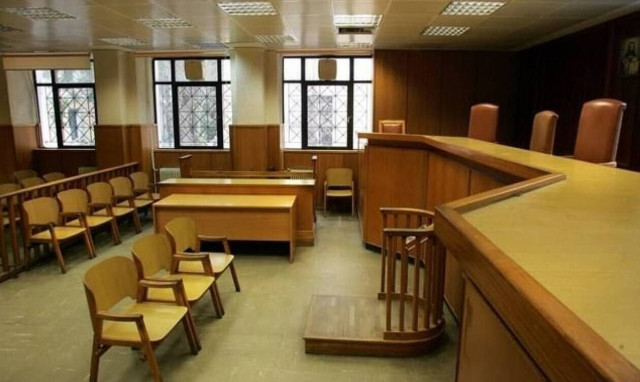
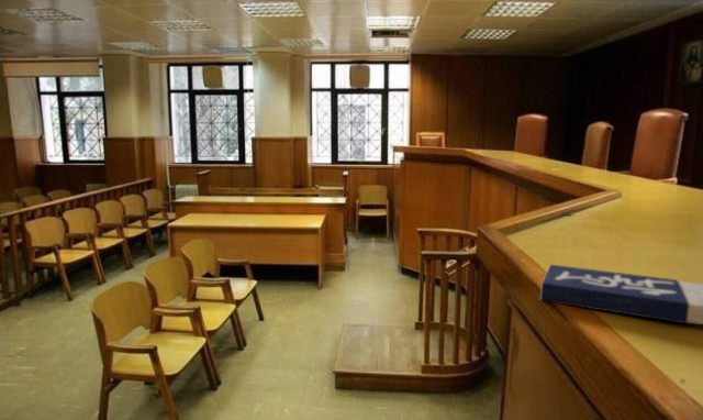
+ book [539,264,703,325]
